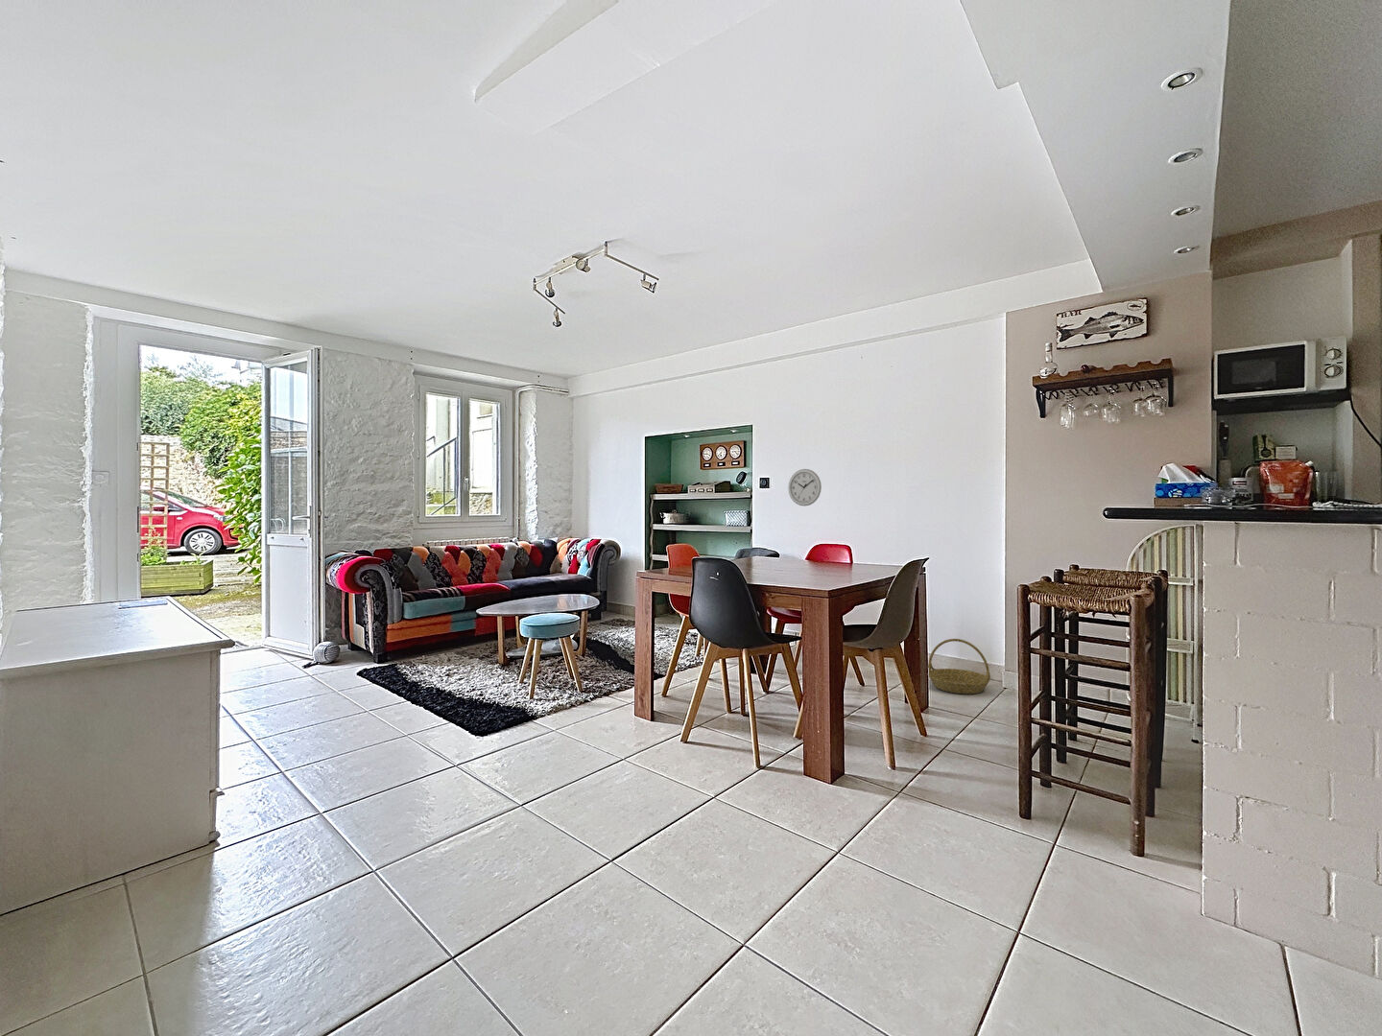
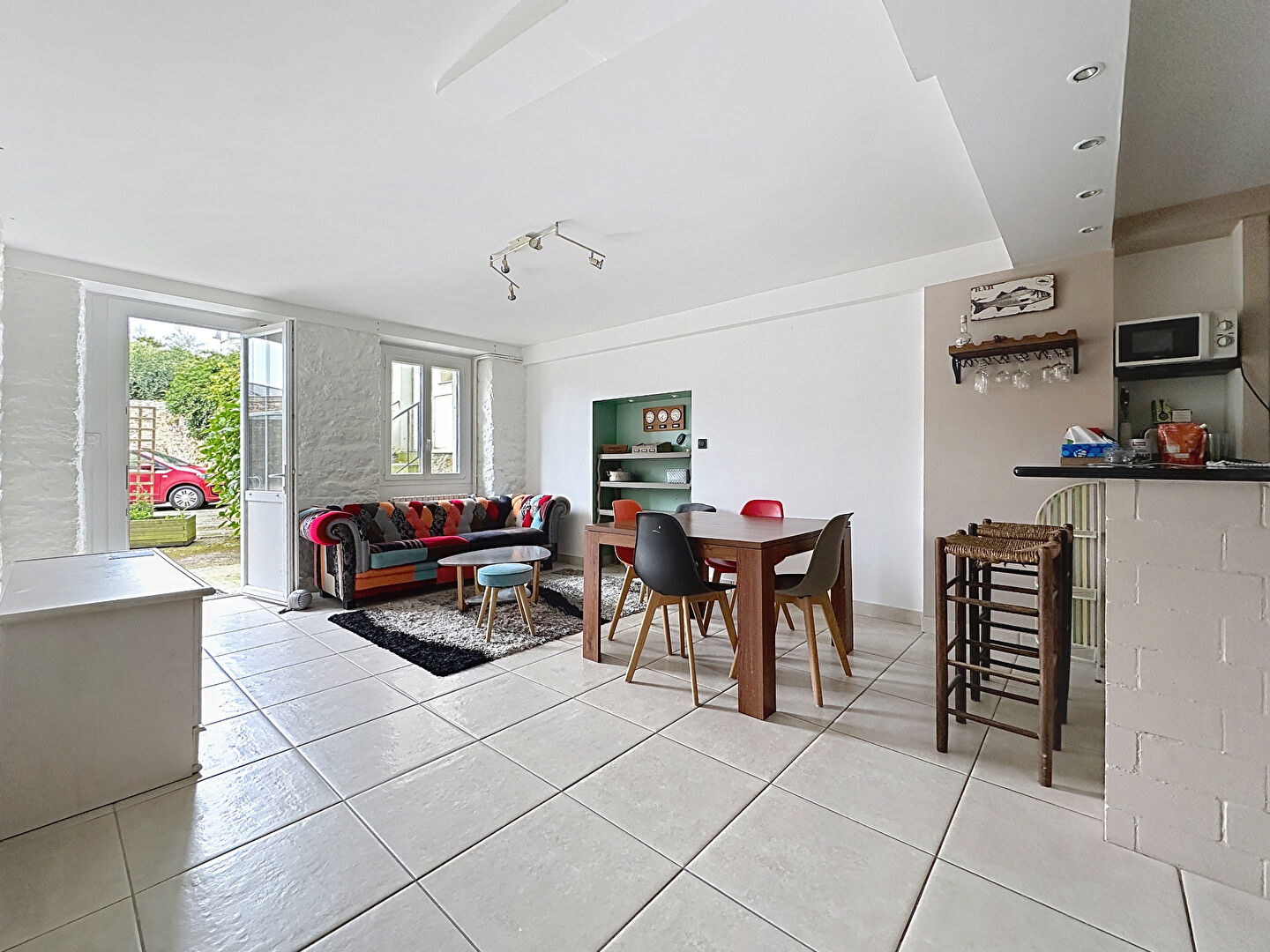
- basket [927,638,991,694]
- wall clock [787,468,823,507]
